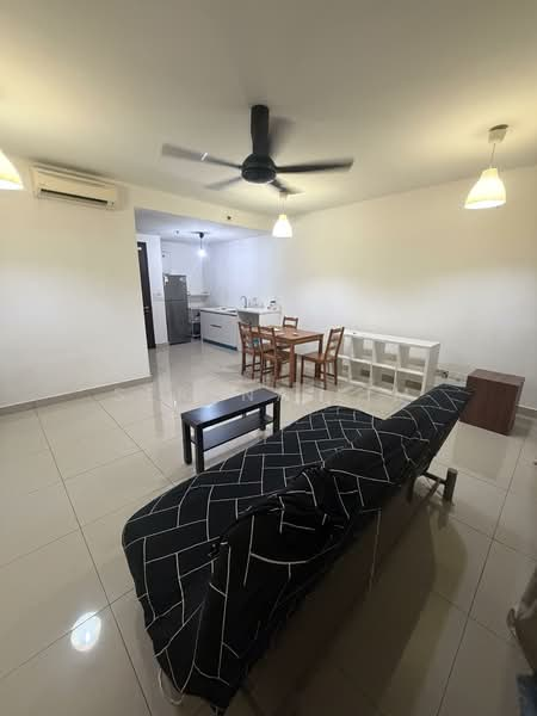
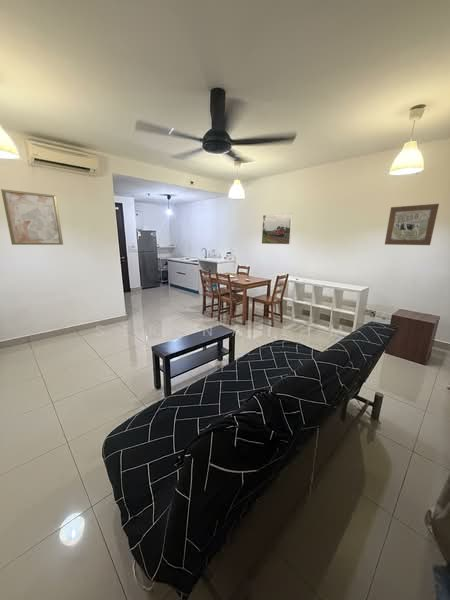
+ wall art [384,203,440,246]
+ wall art [0,188,64,246]
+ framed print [261,212,294,245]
